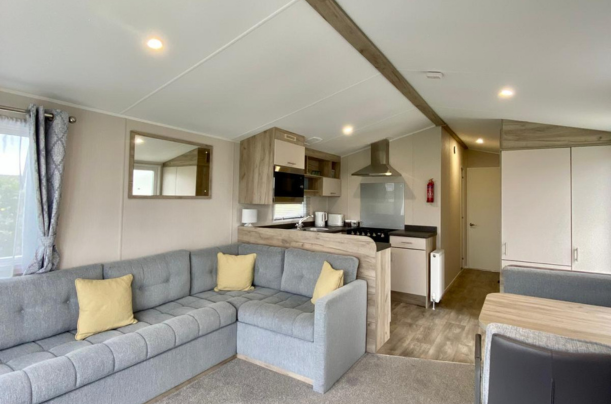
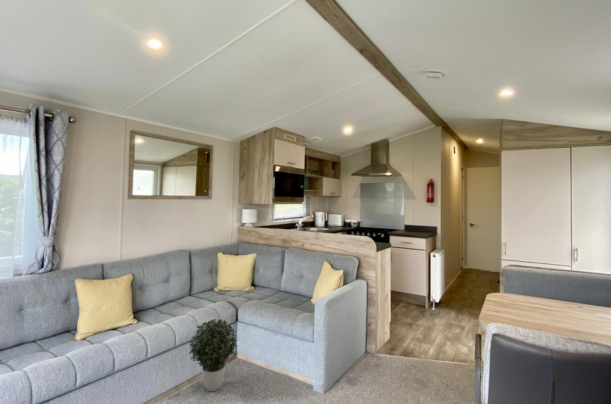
+ potted plant [188,317,239,393]
